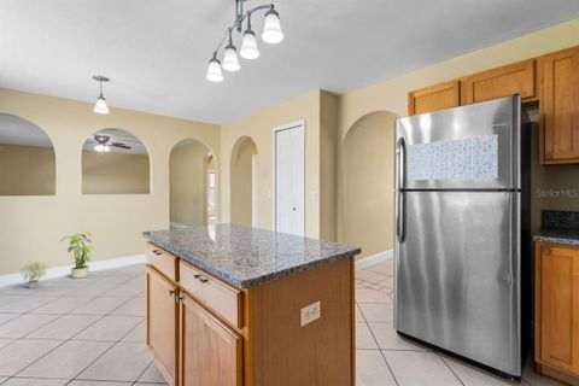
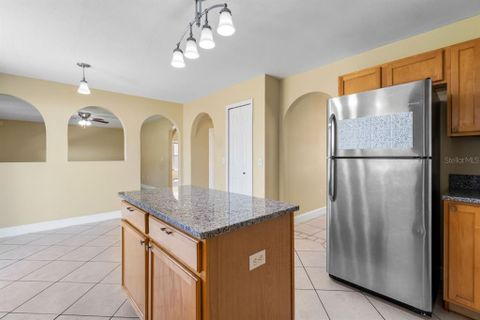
- potted plant [59,232,95,280]
- potted plant [19,261,51,290]
